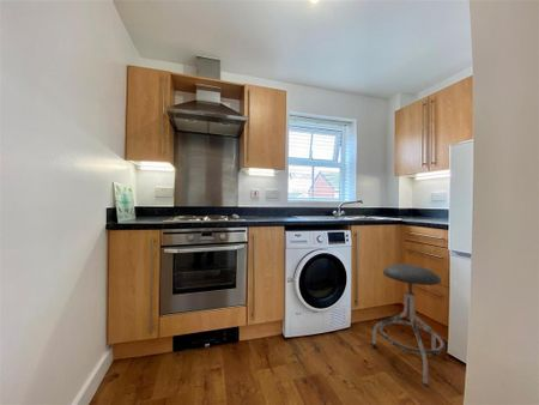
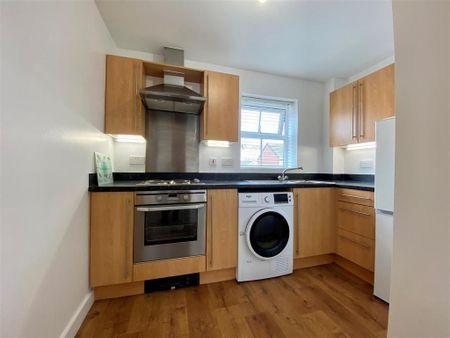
- stool [371,264,446,387]
